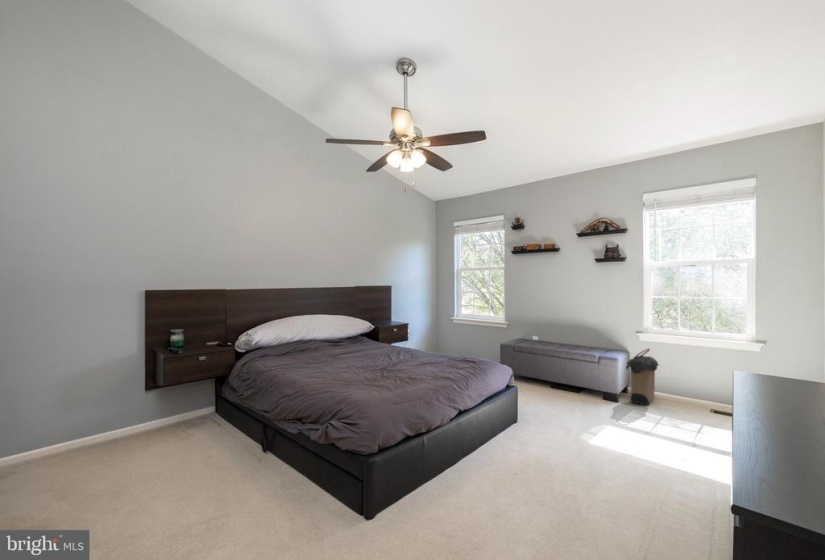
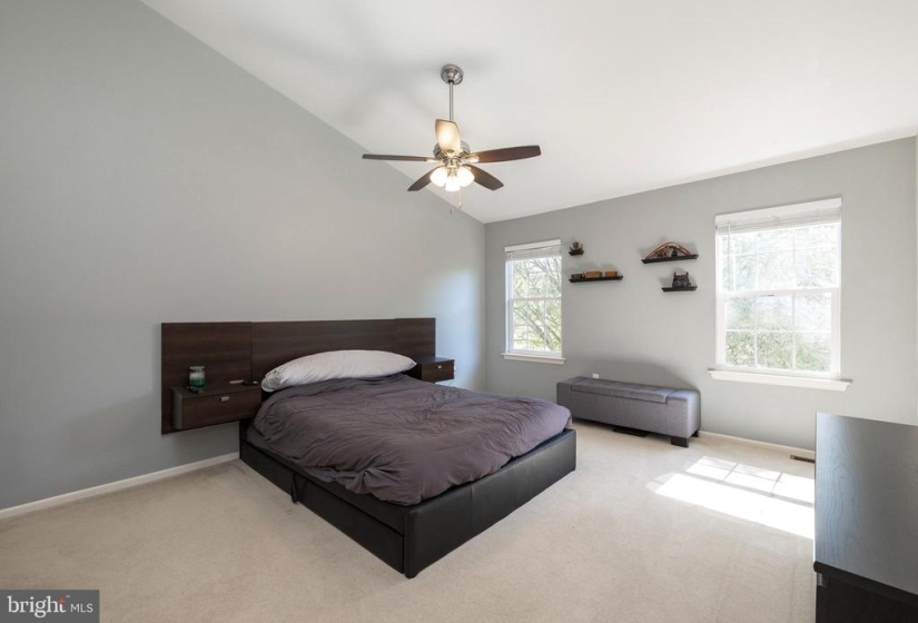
- laundry hamper [625,347,660,406]
